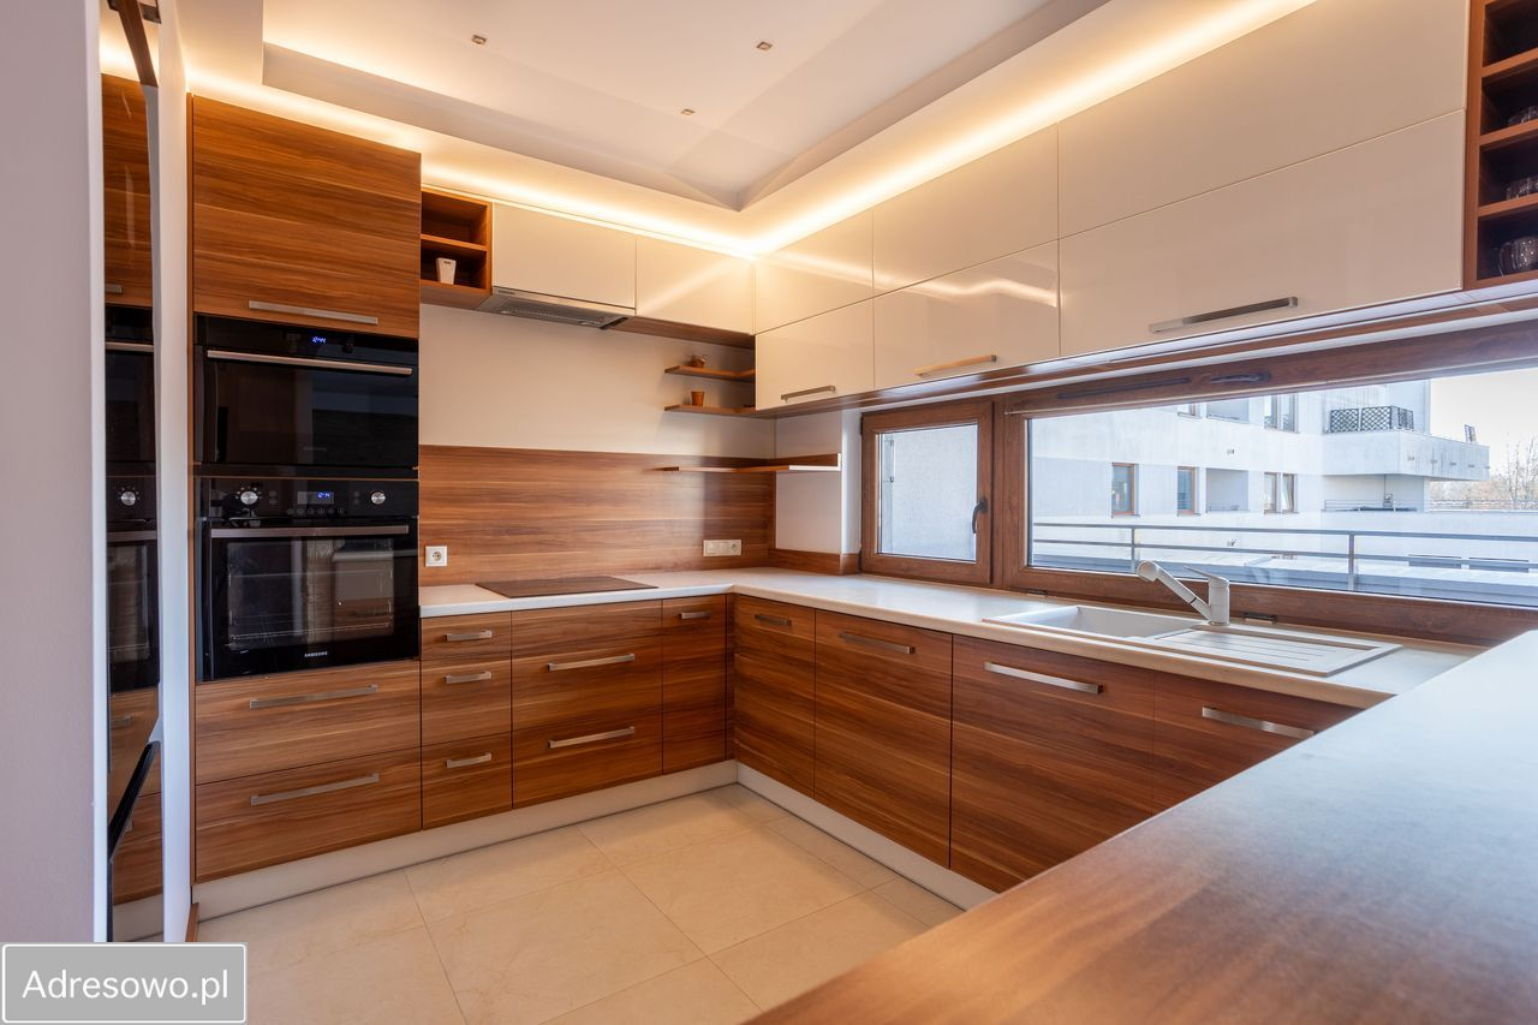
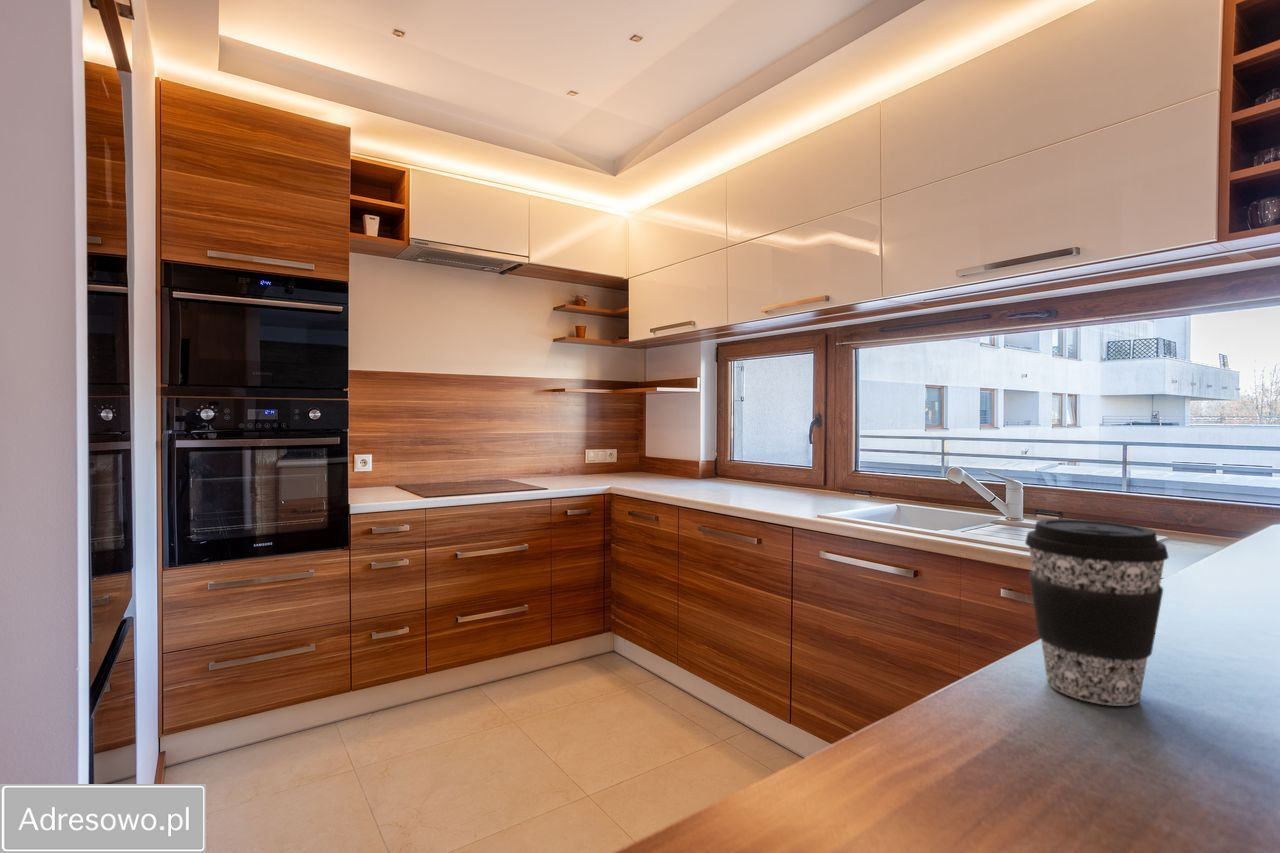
+ coffee cup [1024,518,1170,707]
